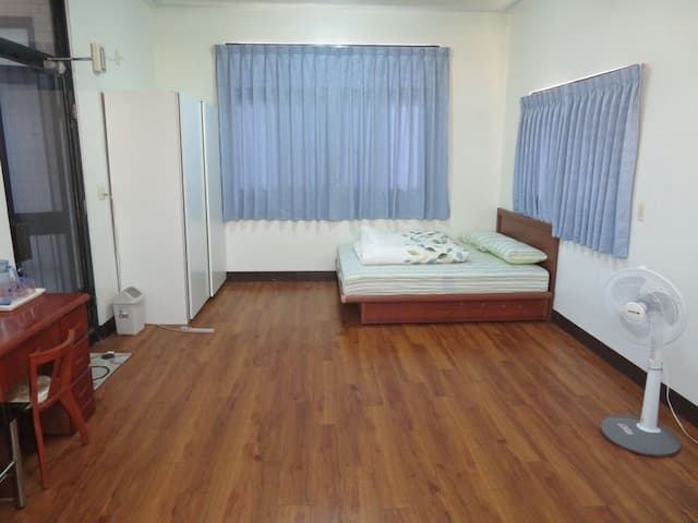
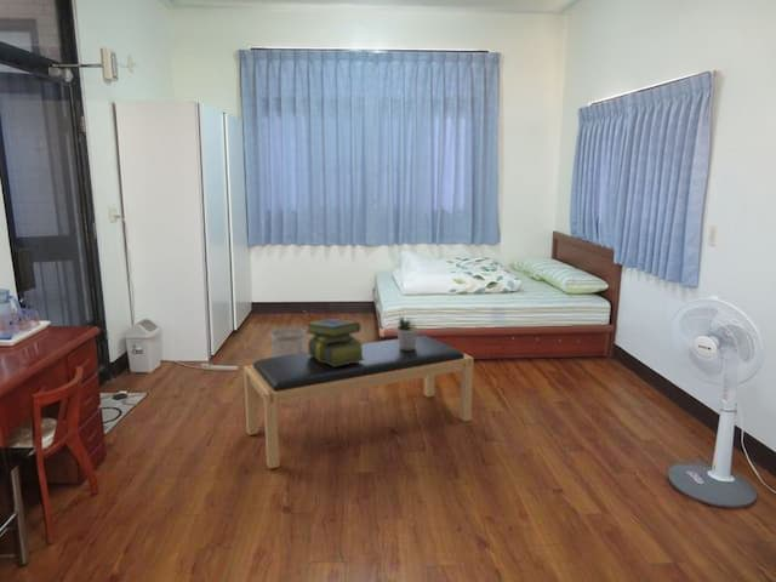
+ stack of books [304,318,365,366]
+ potted plant [394,314,420,350]
+ bench [242,335,475,470]
+ wastebasket [270,326,307,358]
